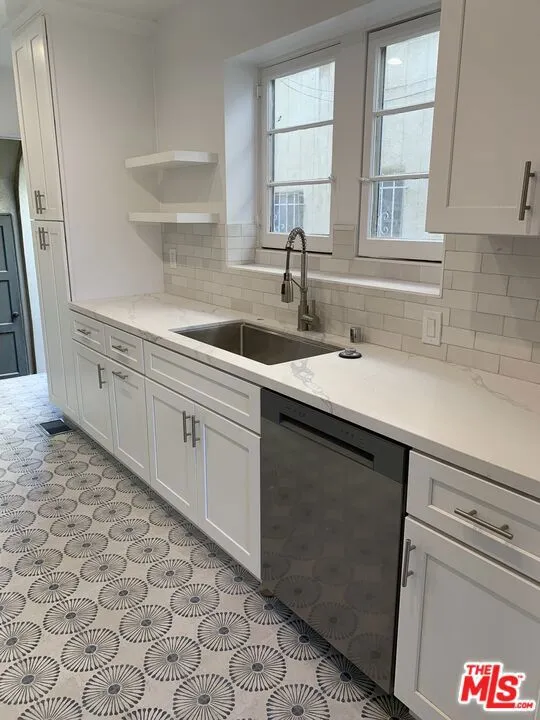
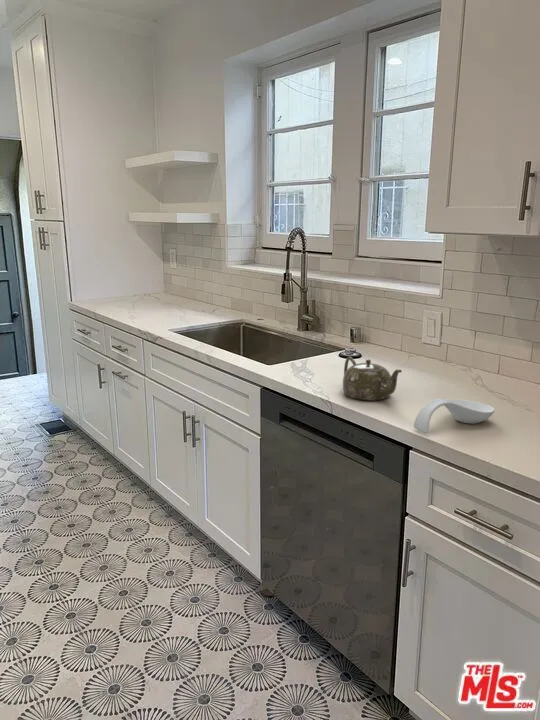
+ spoon rest [413,397,496,434]
+ teapot [342,356,403,401]
